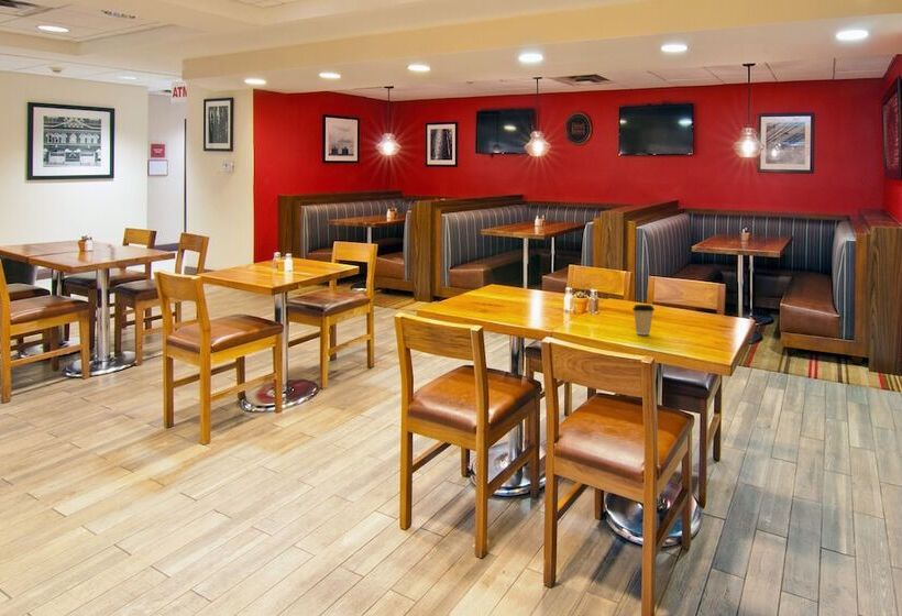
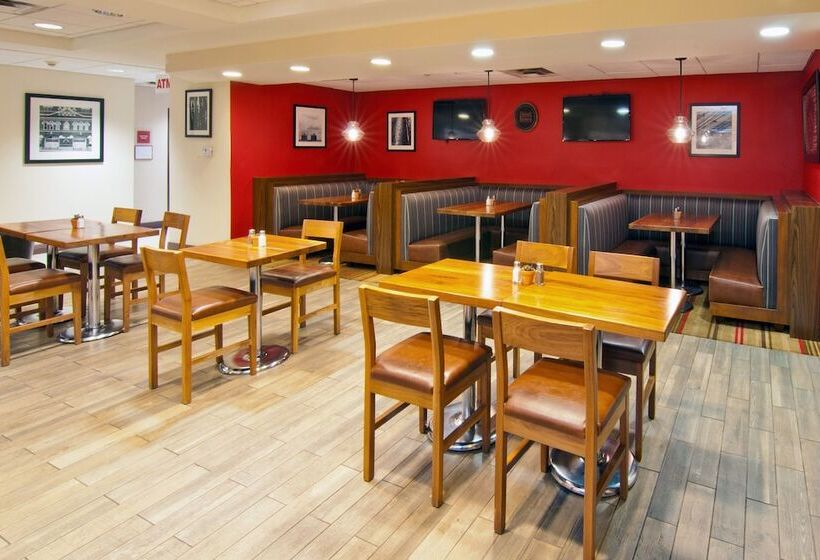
- coffee cup [631,304,656,336]
